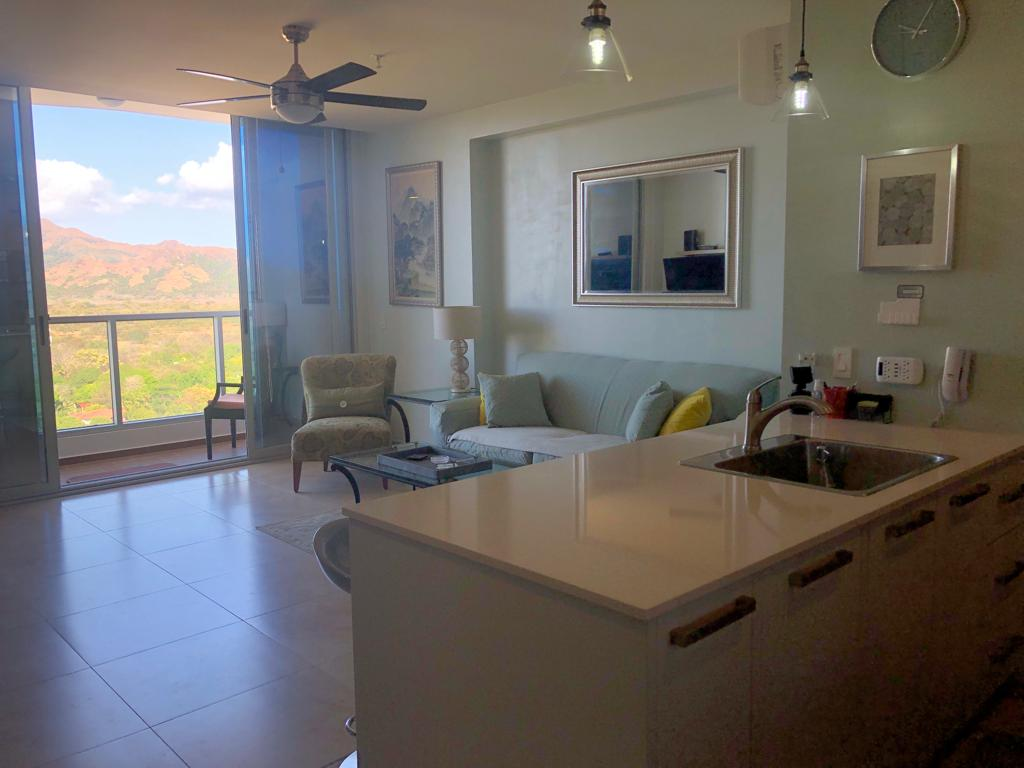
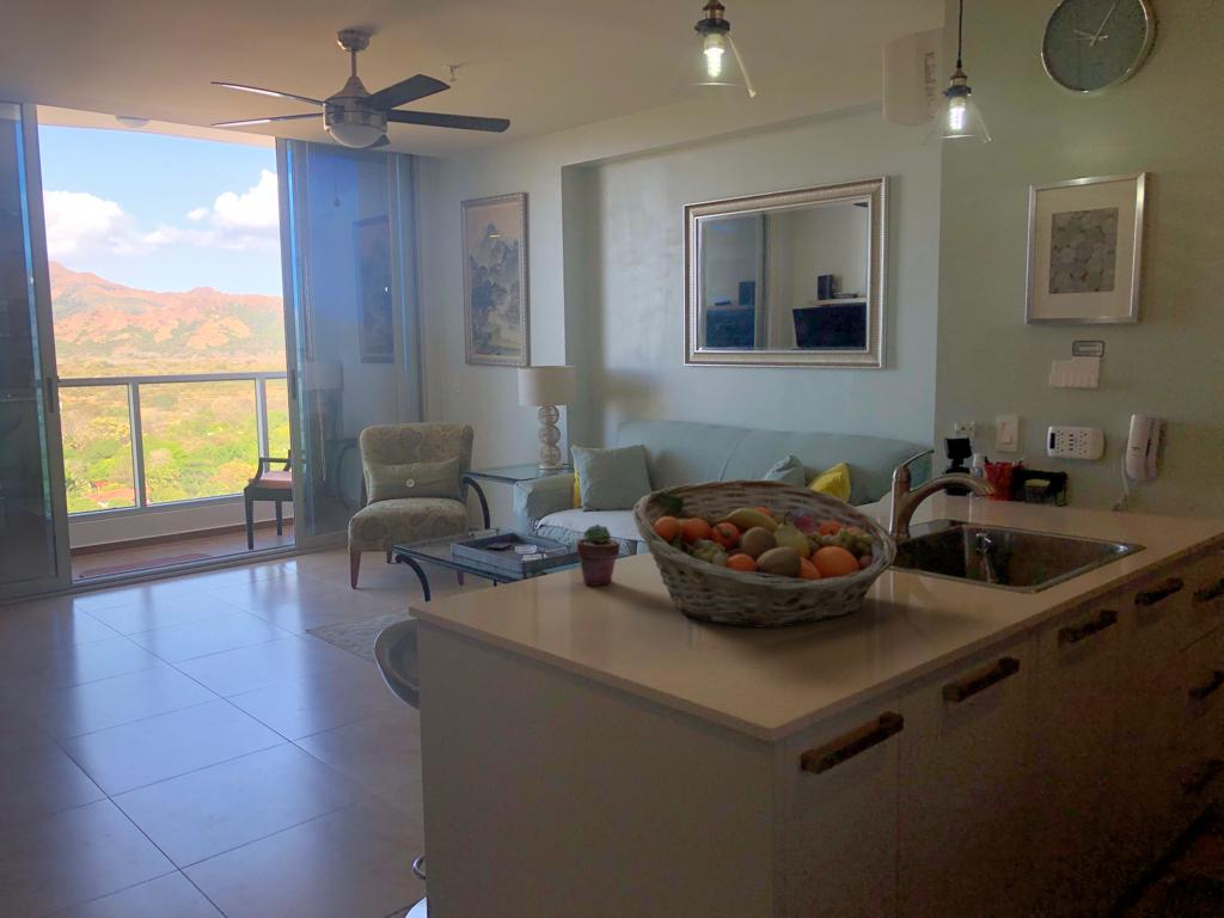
+ fruit basket [631,478,899,629]
+ potted succulent [575,524,622,587]
